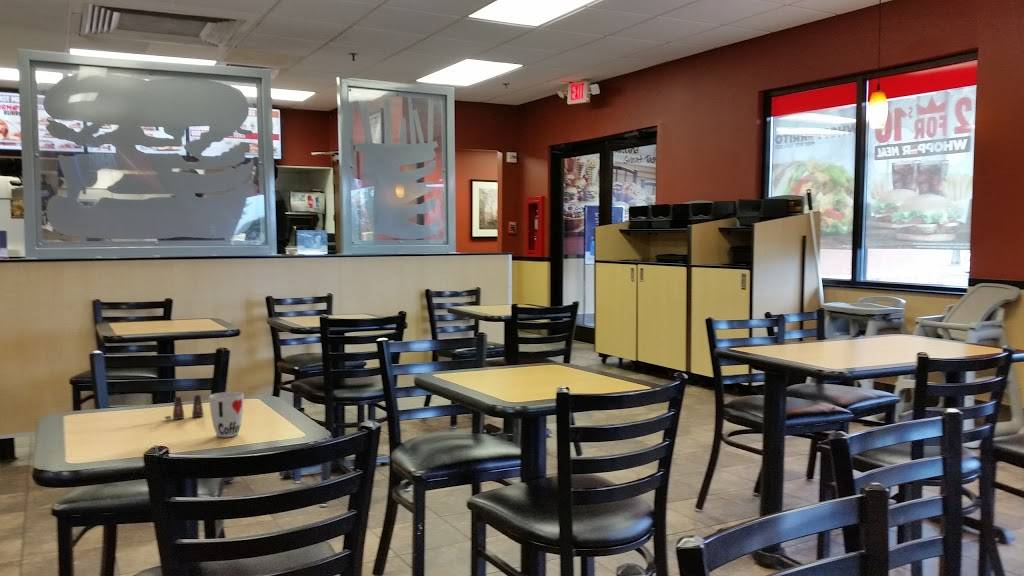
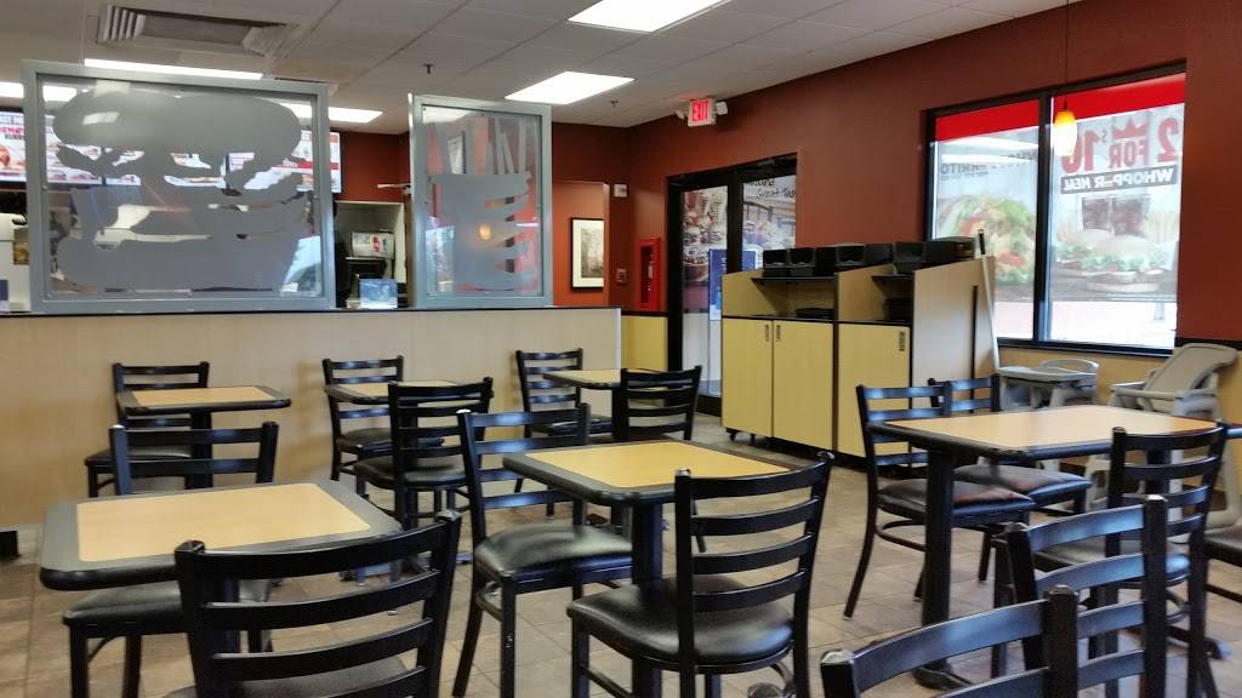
- cup [208,391,245,438]
- salt shaker [164,394,205,420]
